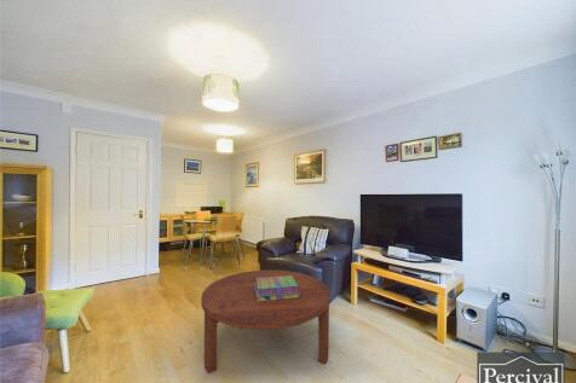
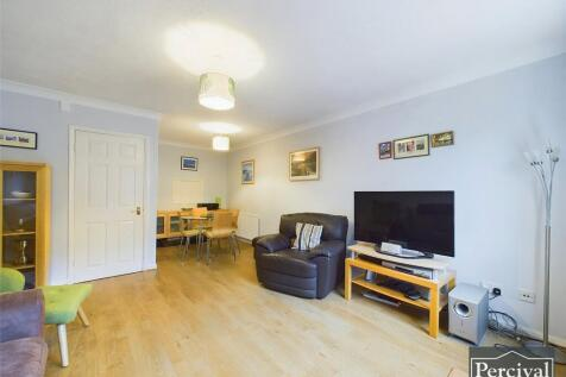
- coffee table [200,269,332,375]
- stack of books [254,275,300,301]
